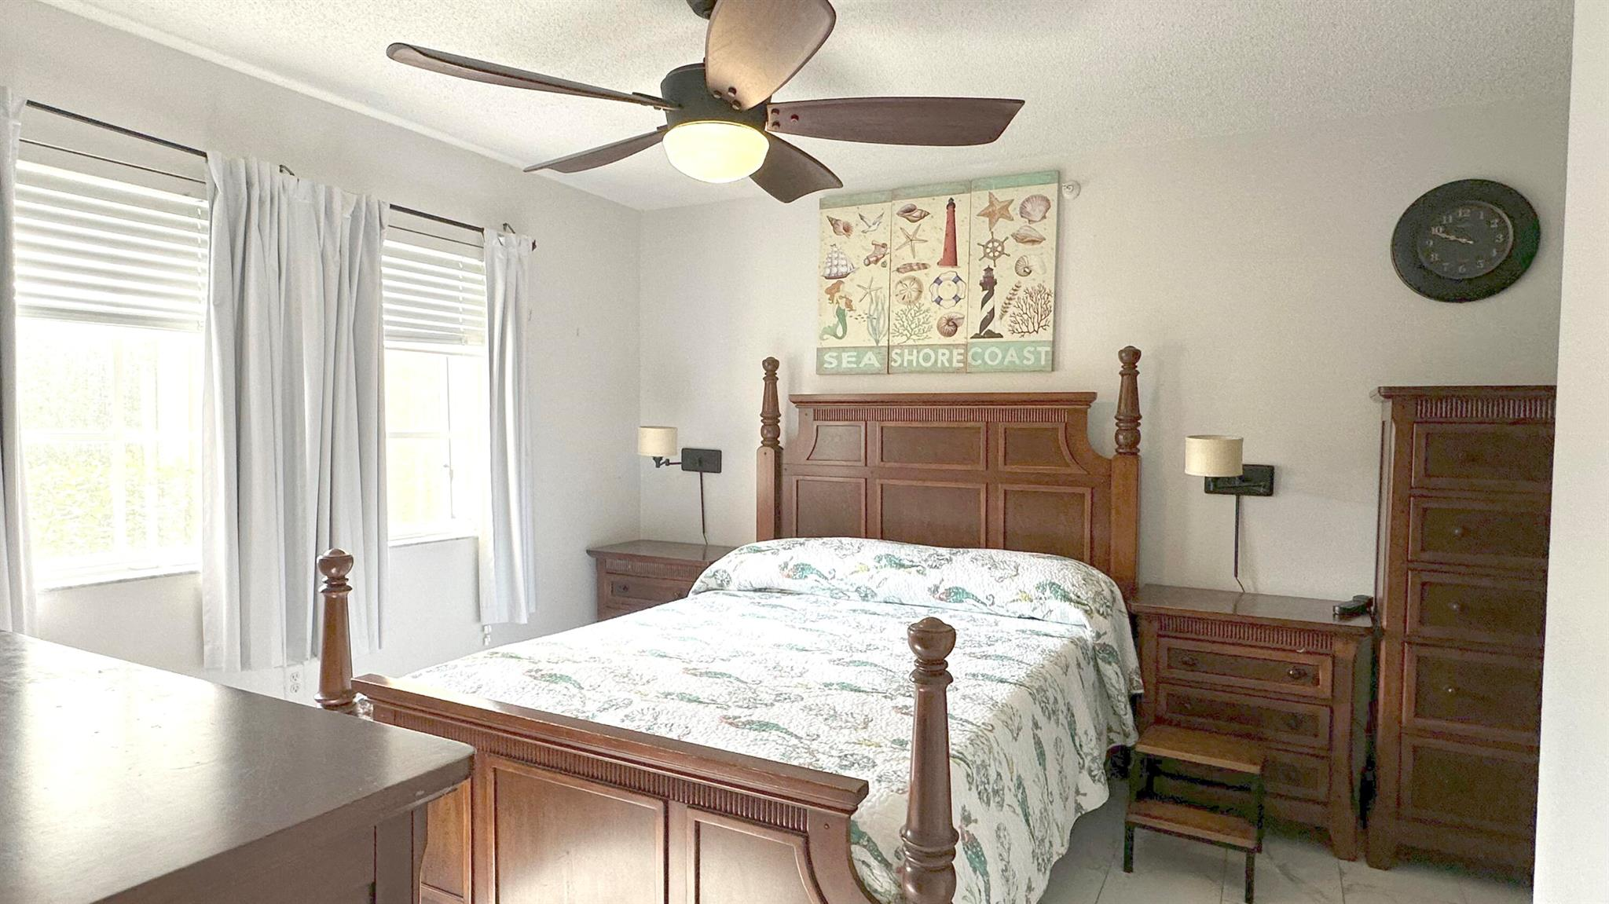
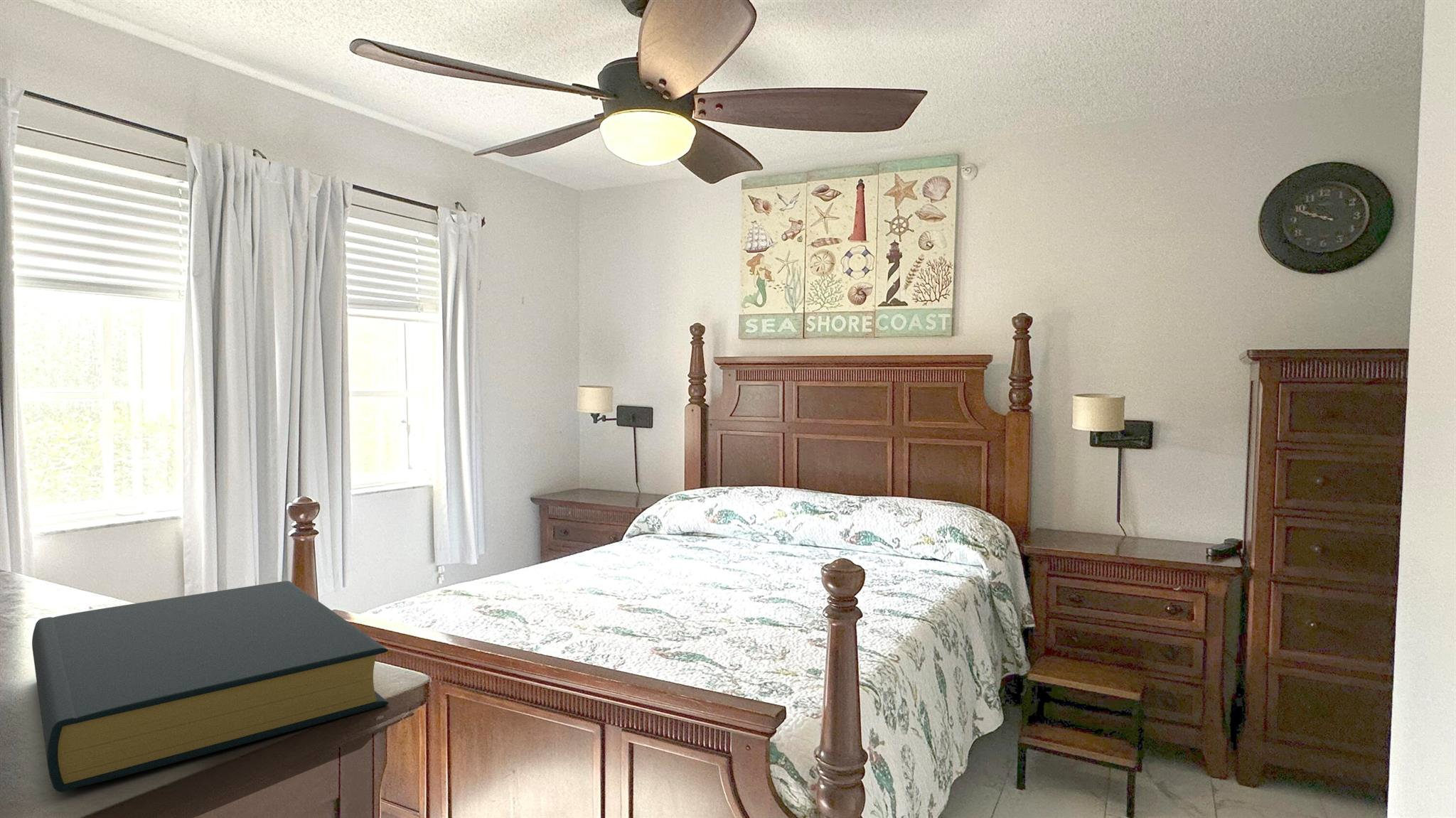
+ hardback book [31,580,389,792]
